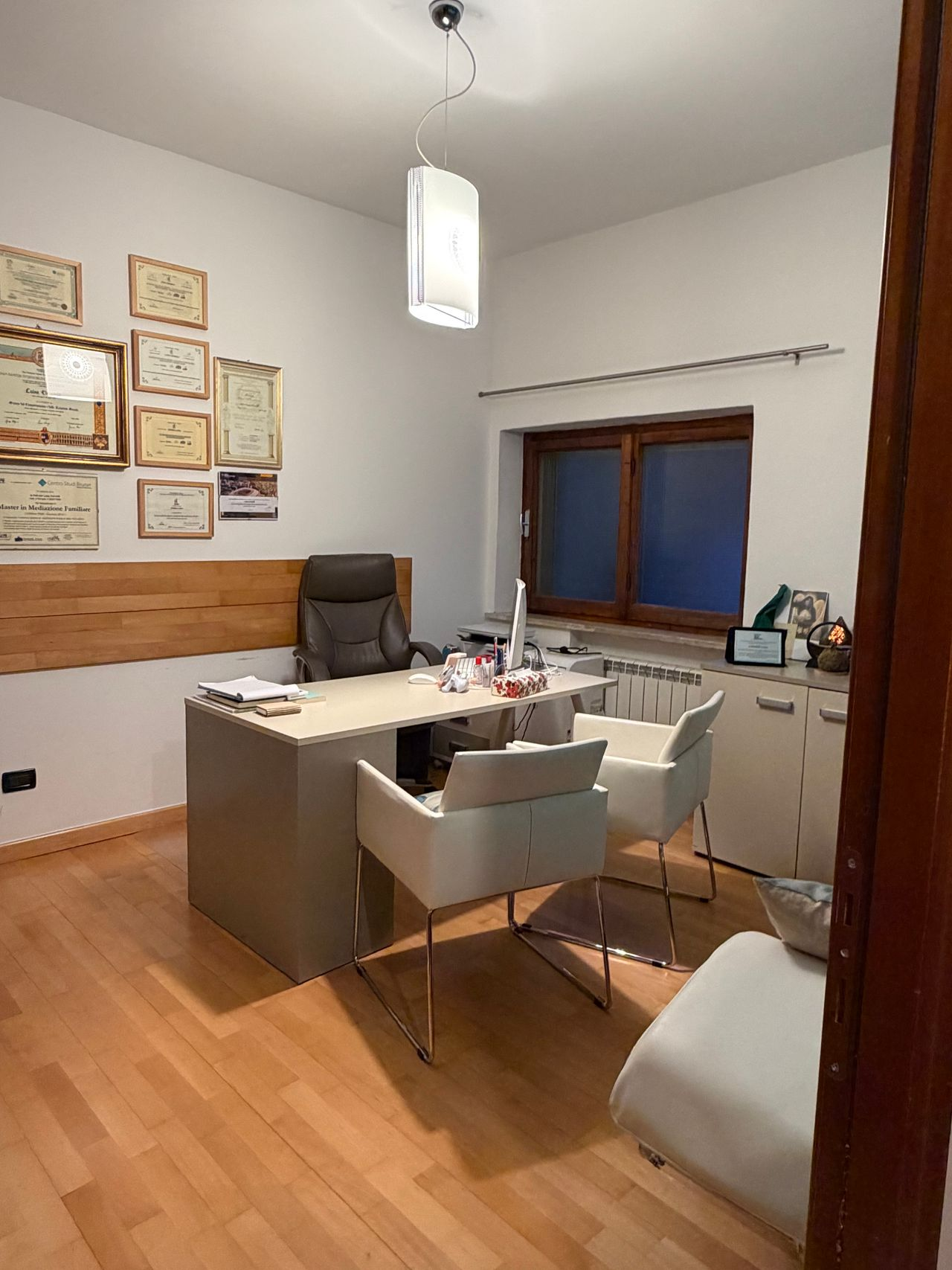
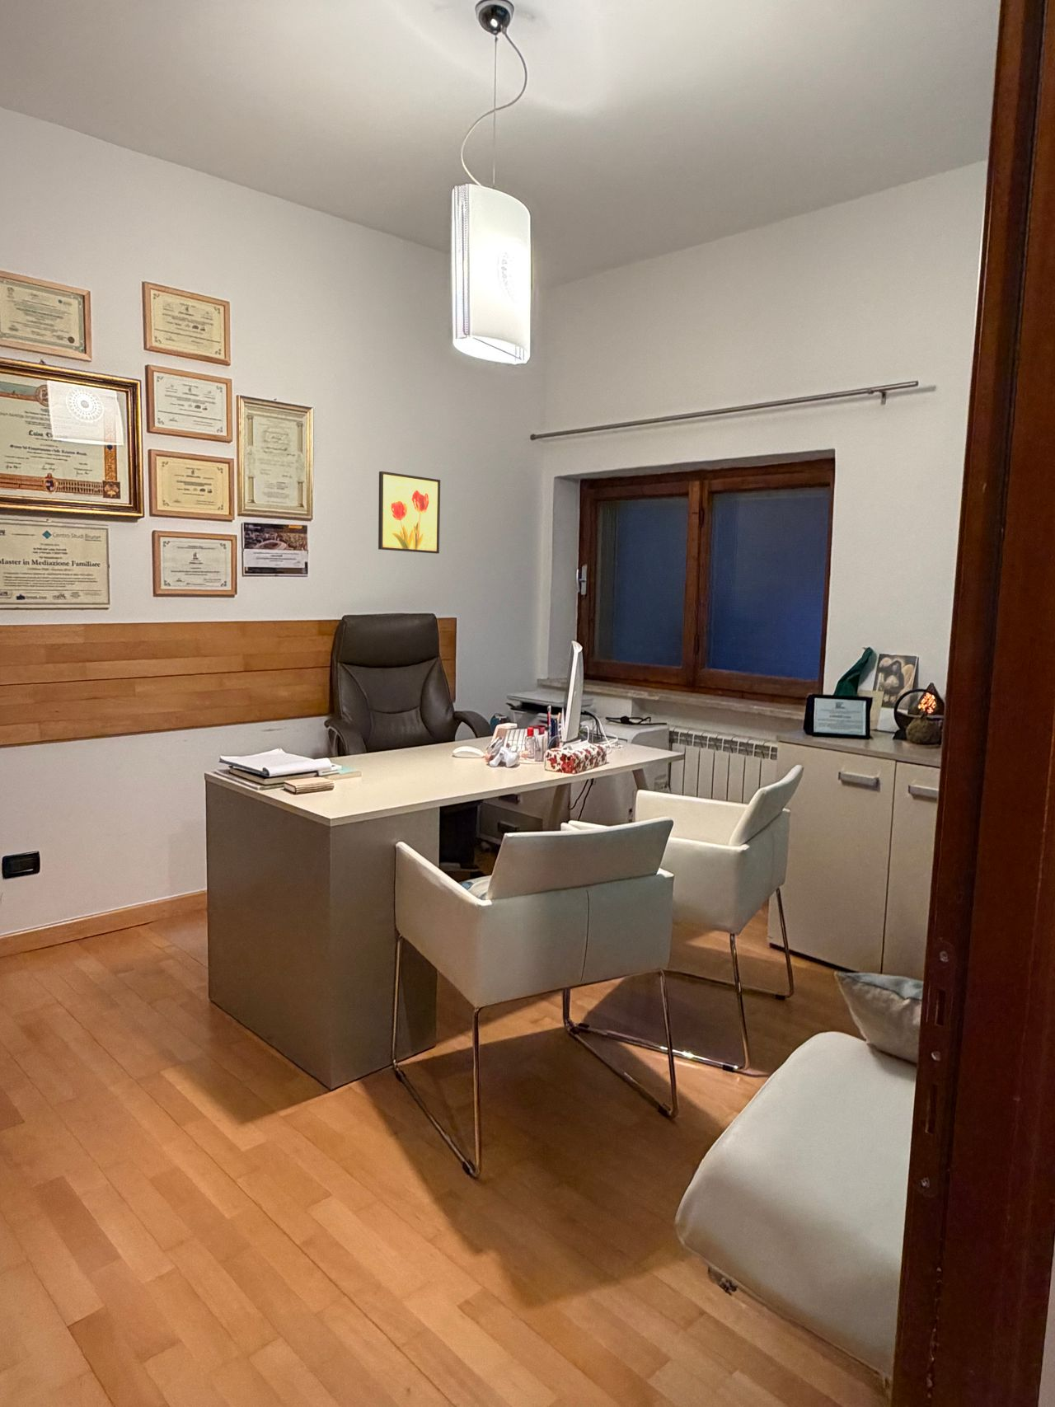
+ wall art [378,471,441,554]
